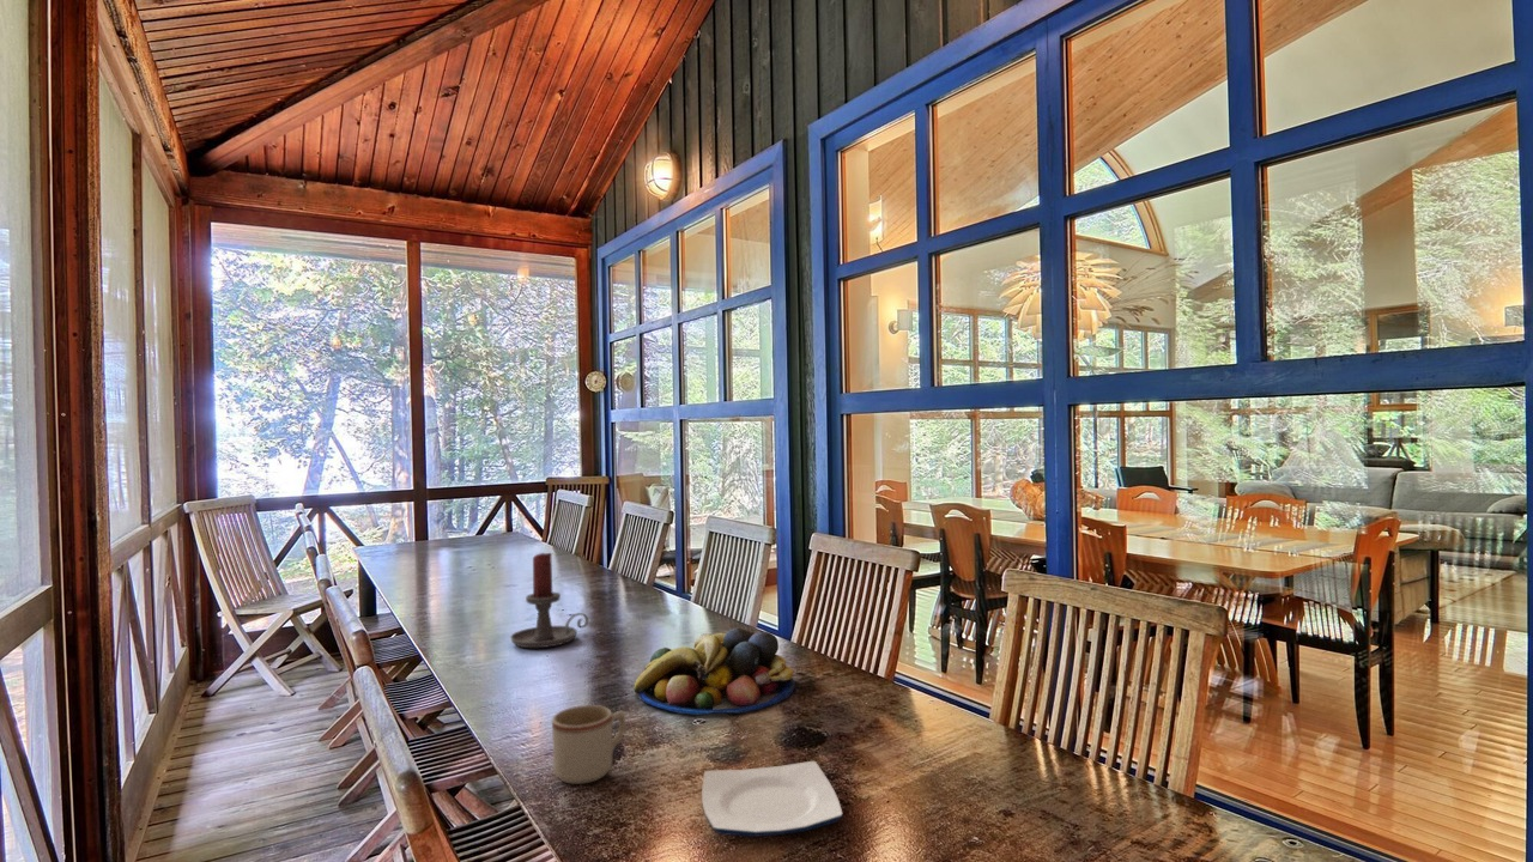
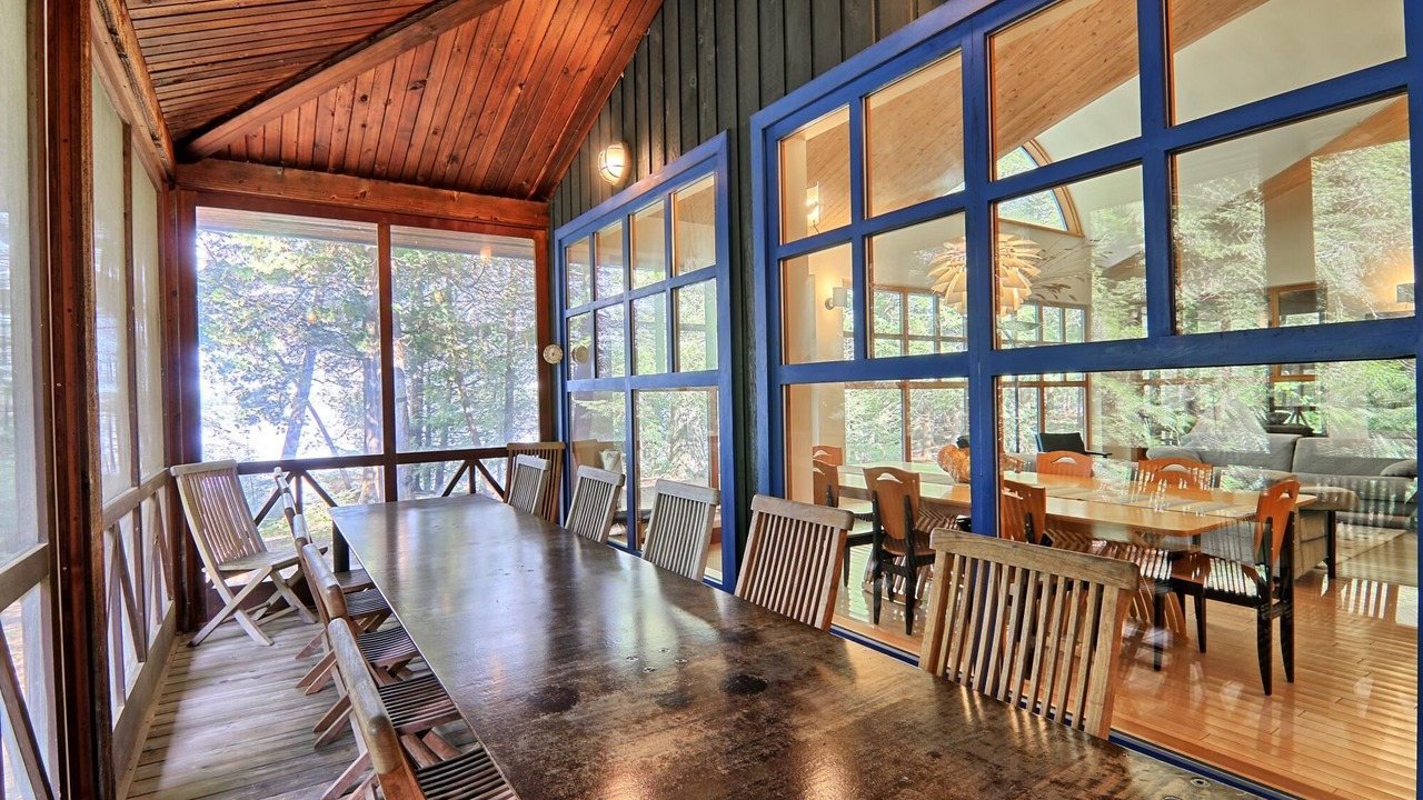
- candle holder [509,552,589,649]
- plate [701,760,844,838]
- mug [551,704,626,785]
- fruit bowl [632,627,796,716]
